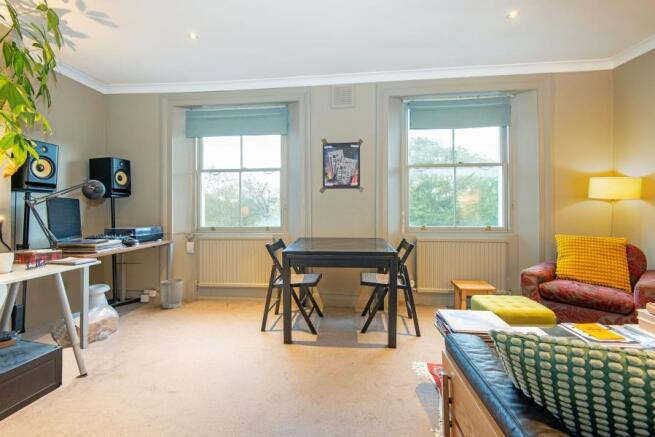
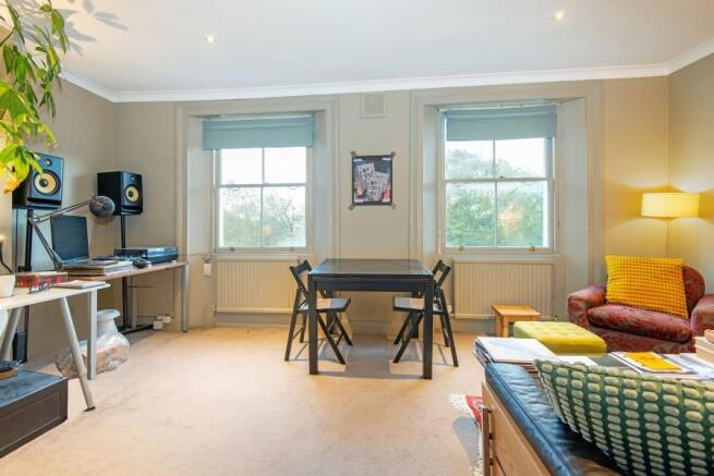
- wastebasket [160,278,184,309]
